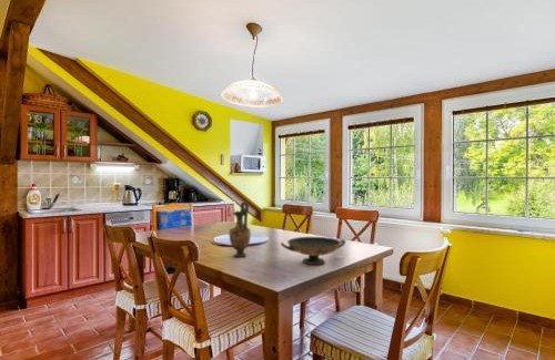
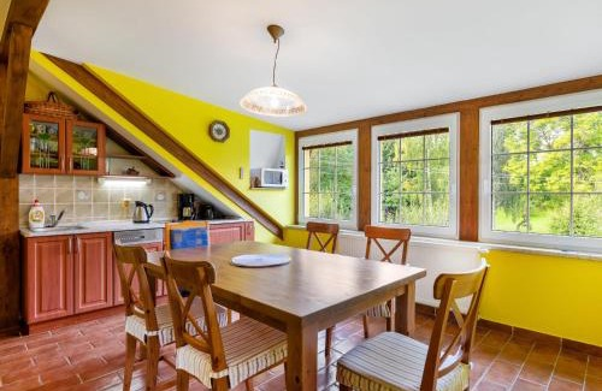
- decorative bowl [280,236,346,266]
- vase [228,200,252,258]
